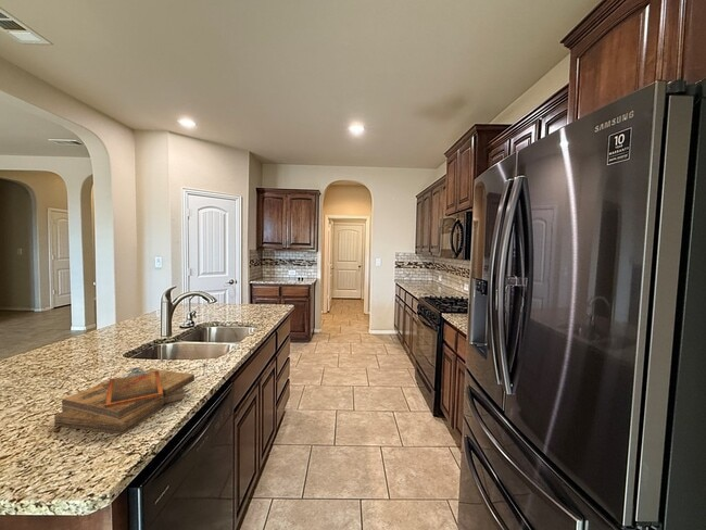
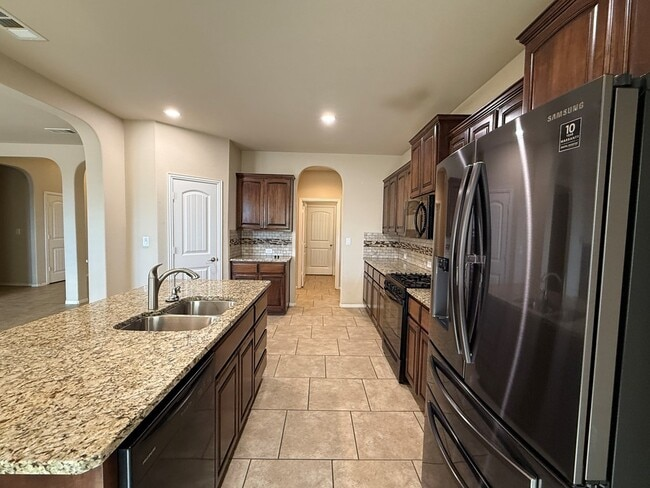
- clipboard [53,366,196,436]
